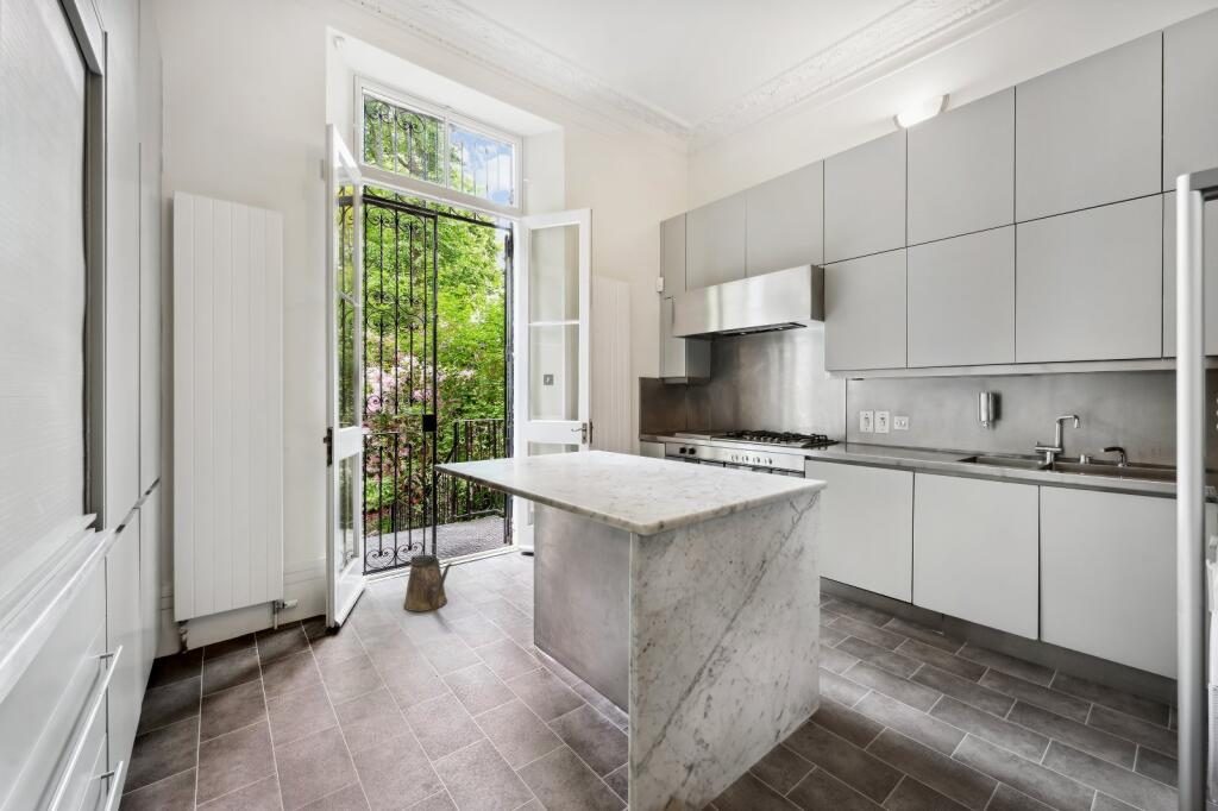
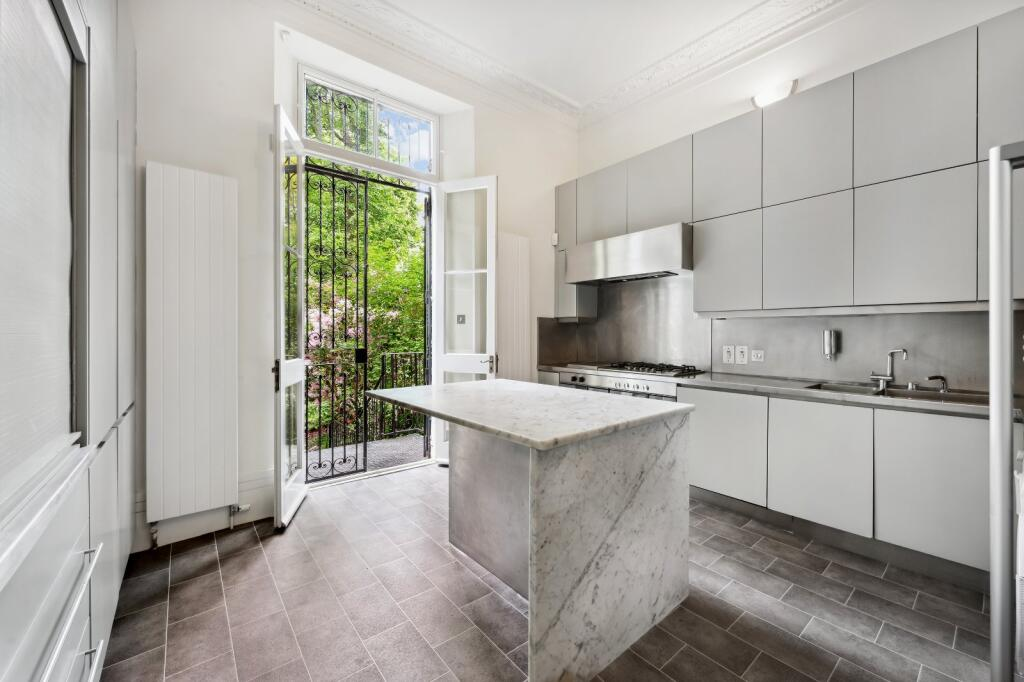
- watering can [402,553,453,612]
